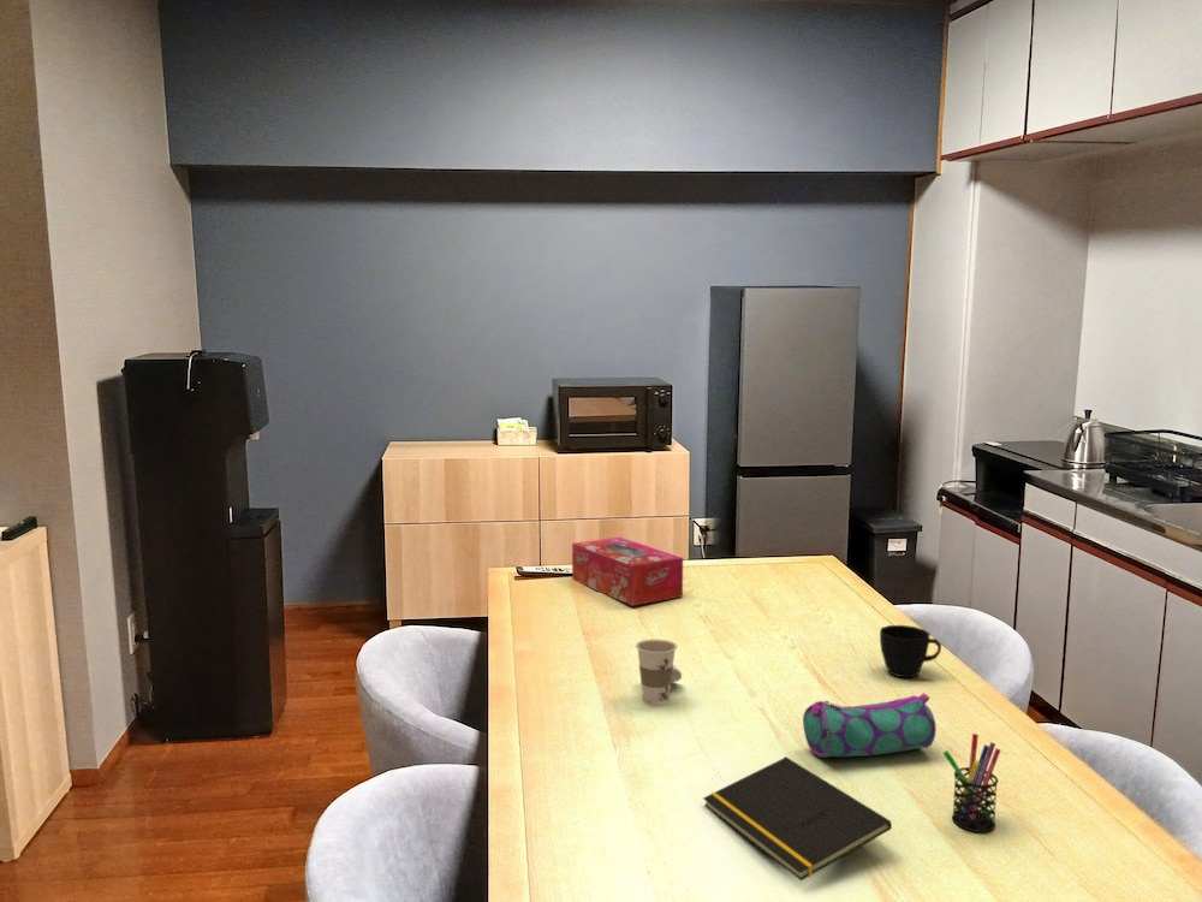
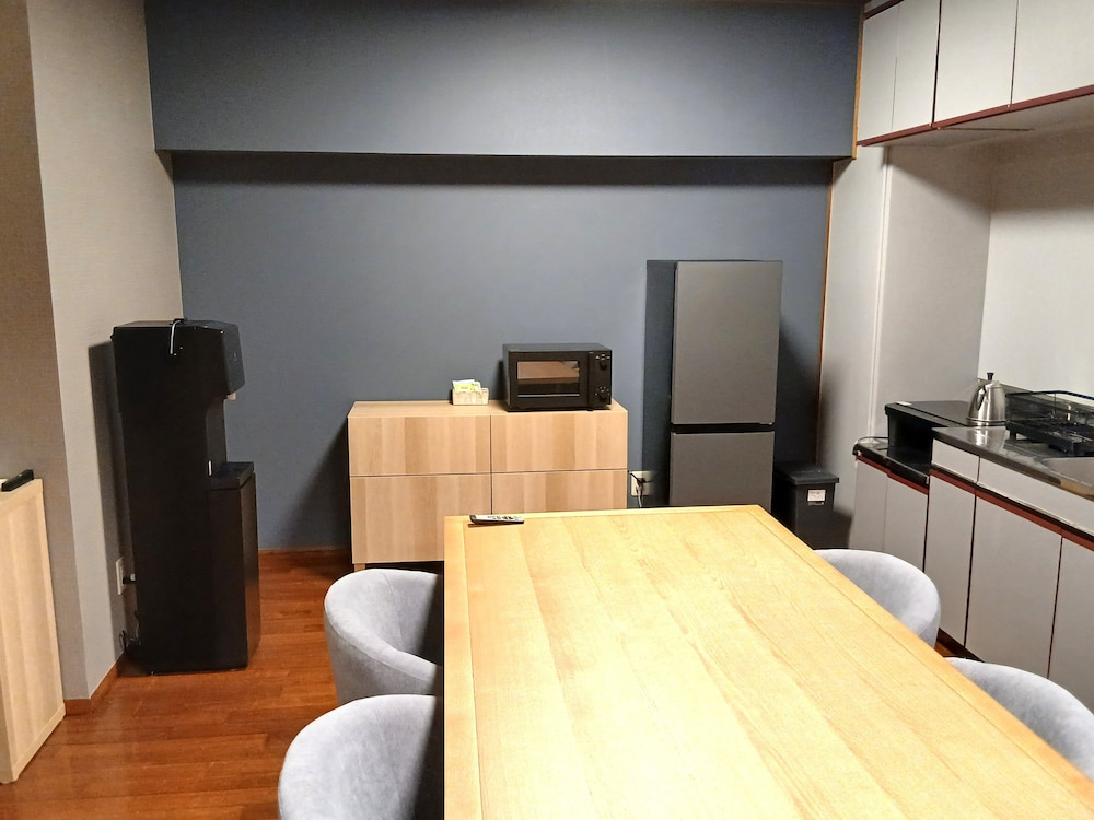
- cup [635,637,683,705]
- cup [879,624,942,678]
- pencil case [802,692,938,759]
- tissue box [571,536,684,607]
- notepad [702,756,893,882]
- pen holder [942,732,1001,833]
